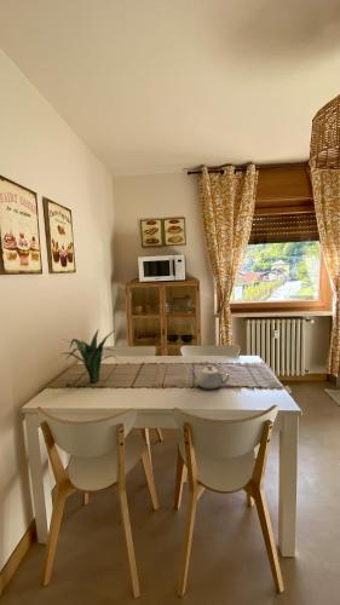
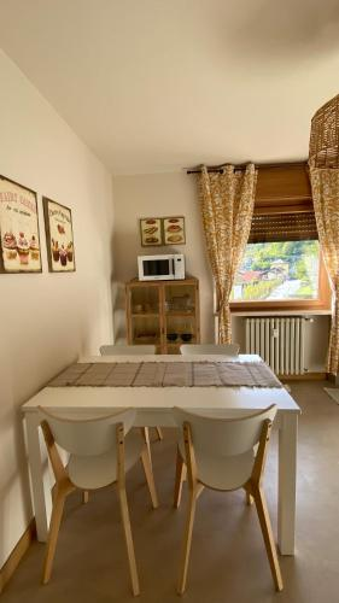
- plant [51,328,123,384]
- teapot [188,364,231,391]
